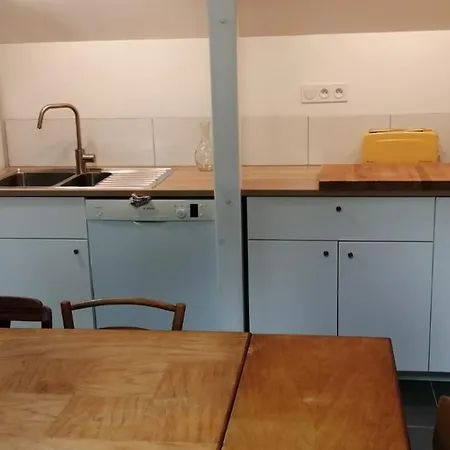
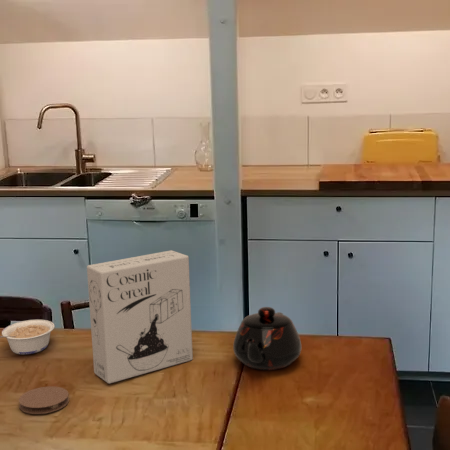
+ legume [0,319,55,355]
+ cereal box [86,249,194,384]
+ coaster [18,385,70,415]
+ teapot [232,306,302,371]
